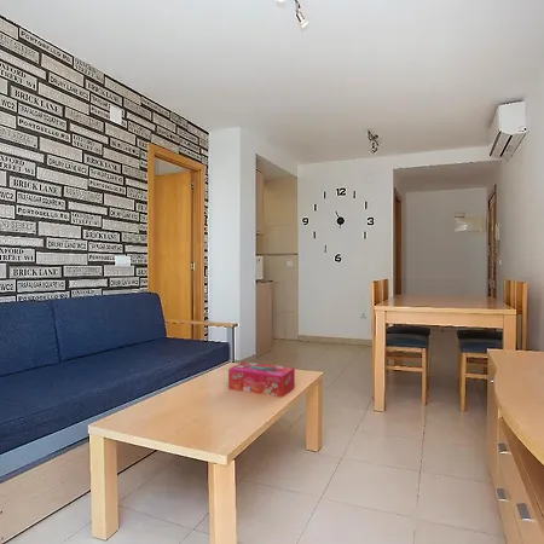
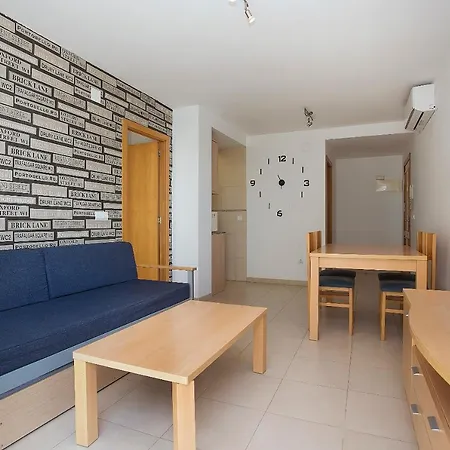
- tissue box [227,360,296,399]
